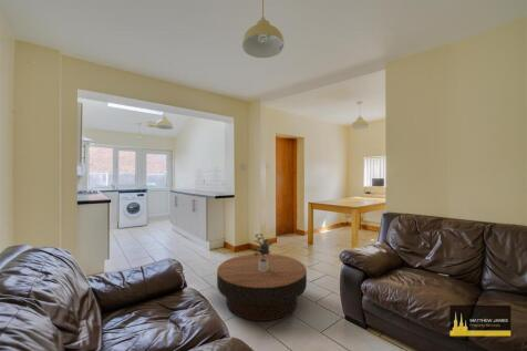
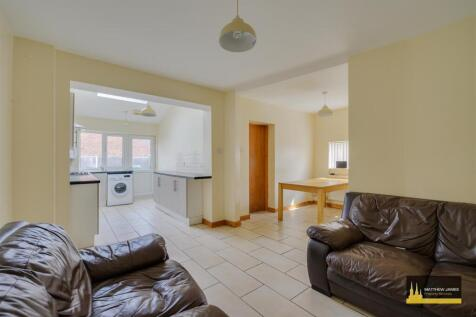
- potted plant [251,233,275,271]
- coffee table [216,252,308,322]
